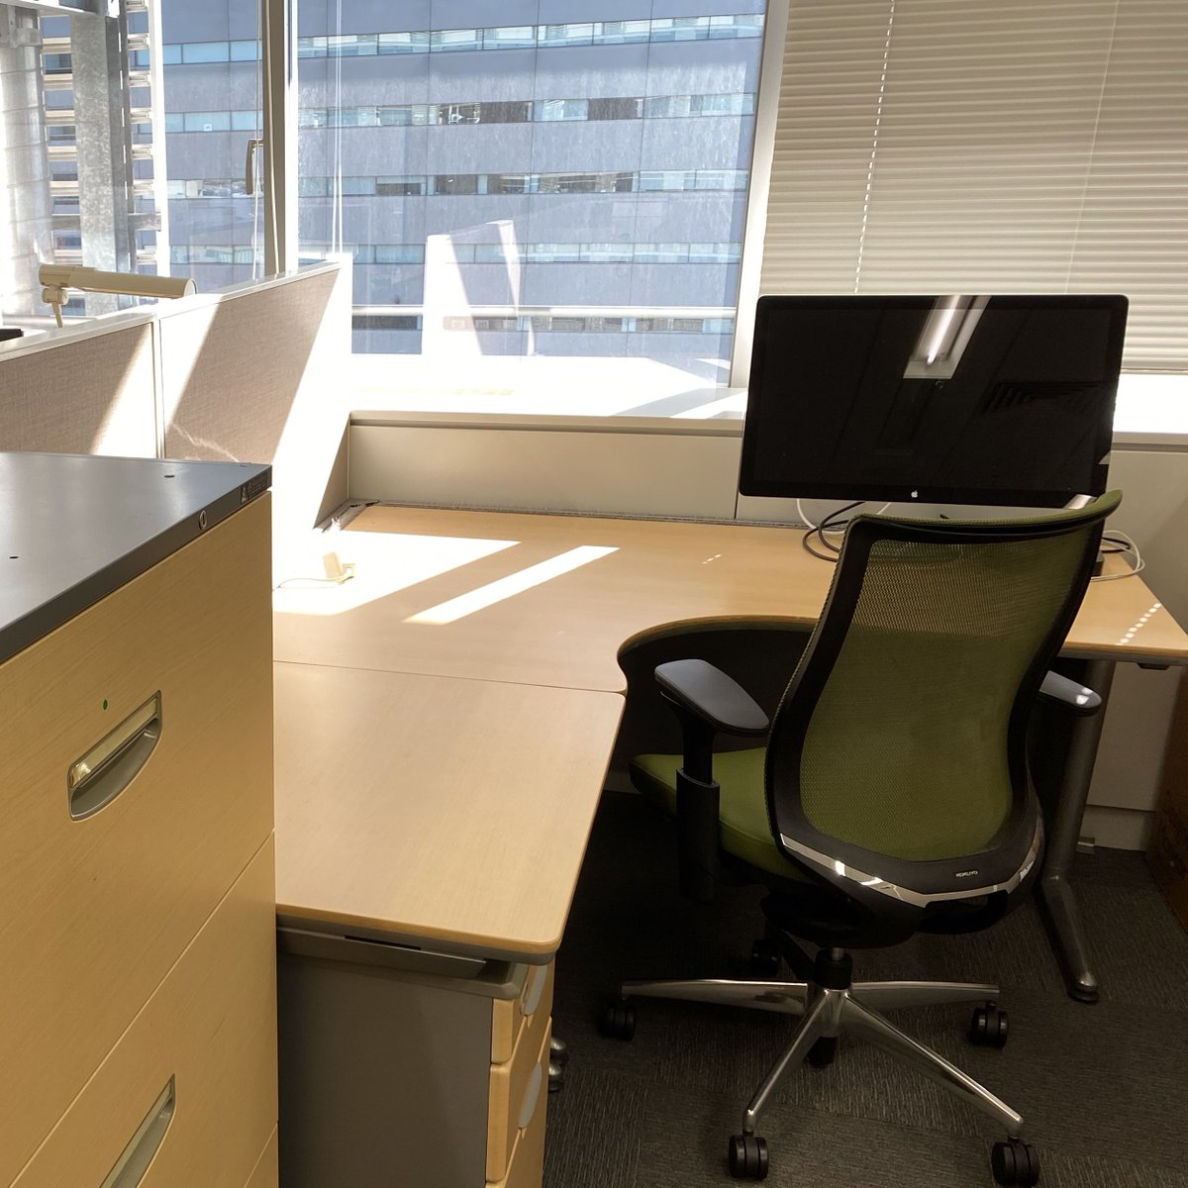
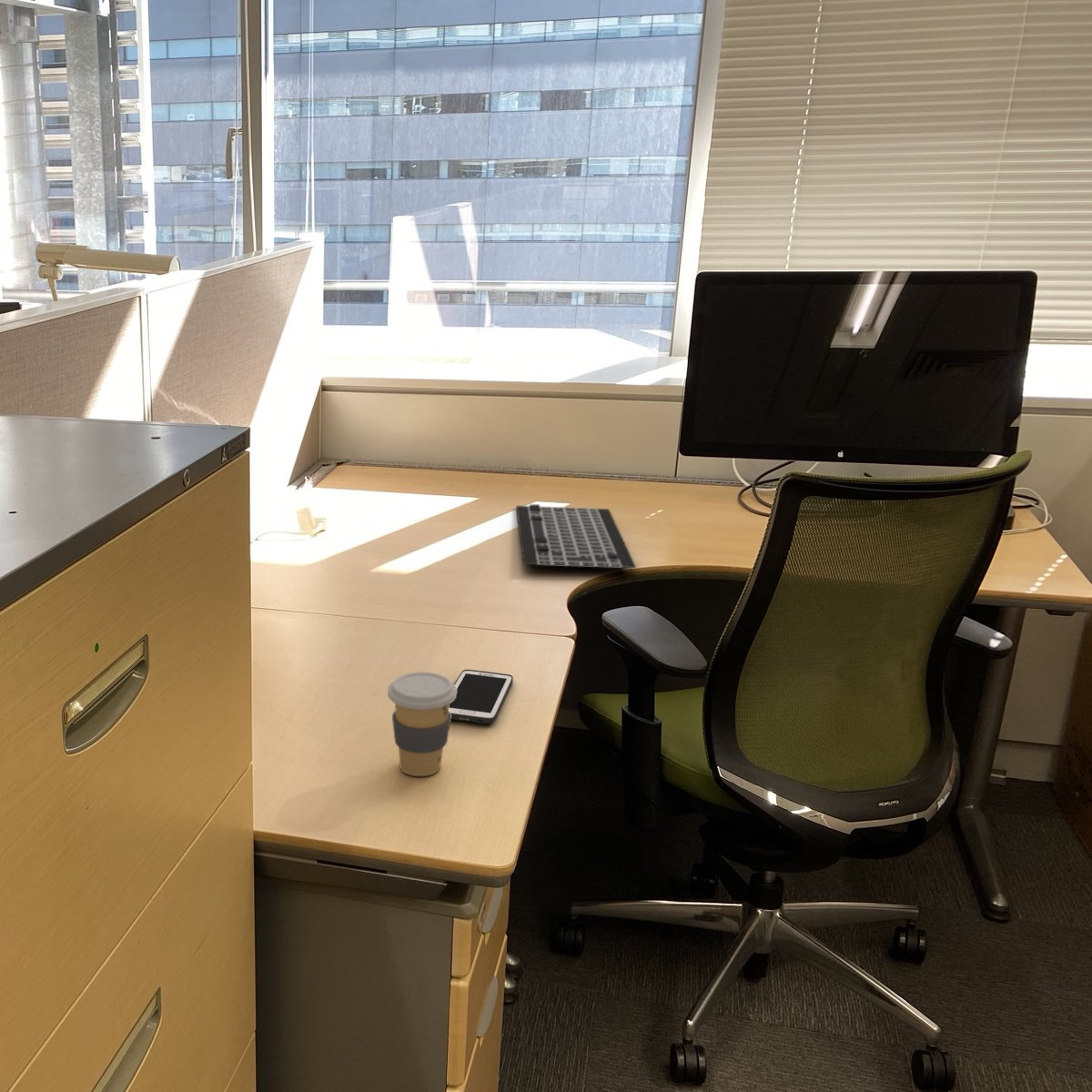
+ cell phone [449,669,514,724]
+ coffee cup [387,672,457,777]
+ keyboard [515,503,637,569]
